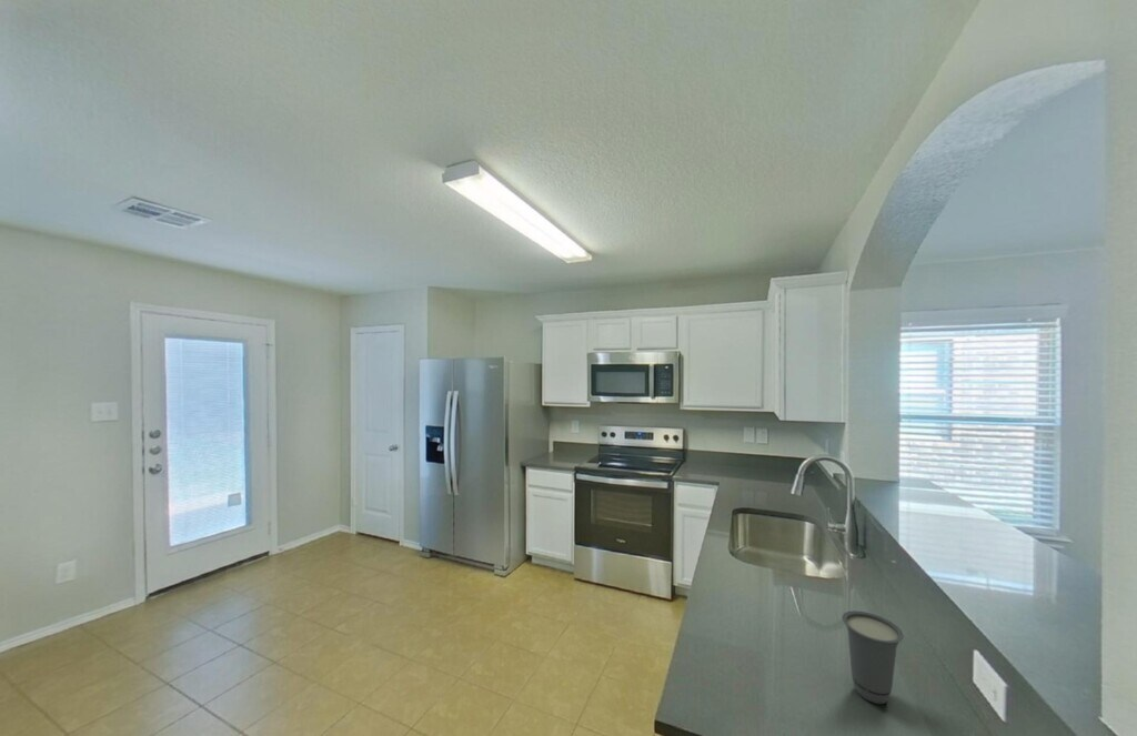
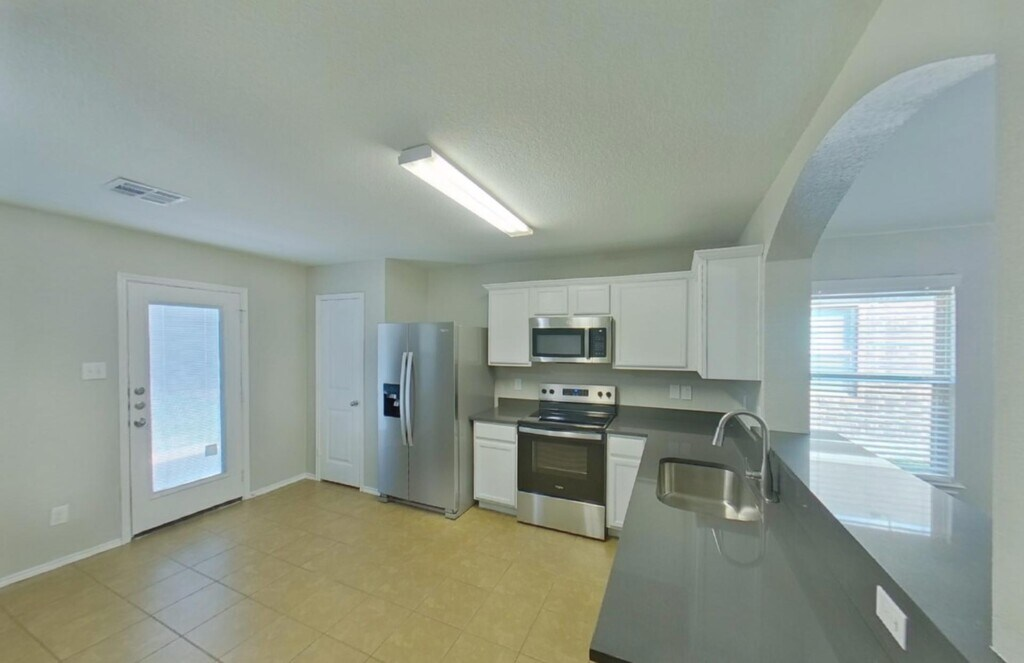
- cup [842,611,905,705]
